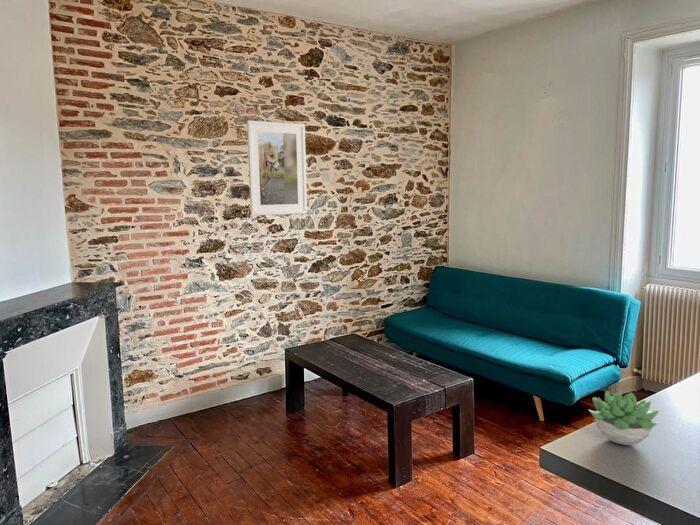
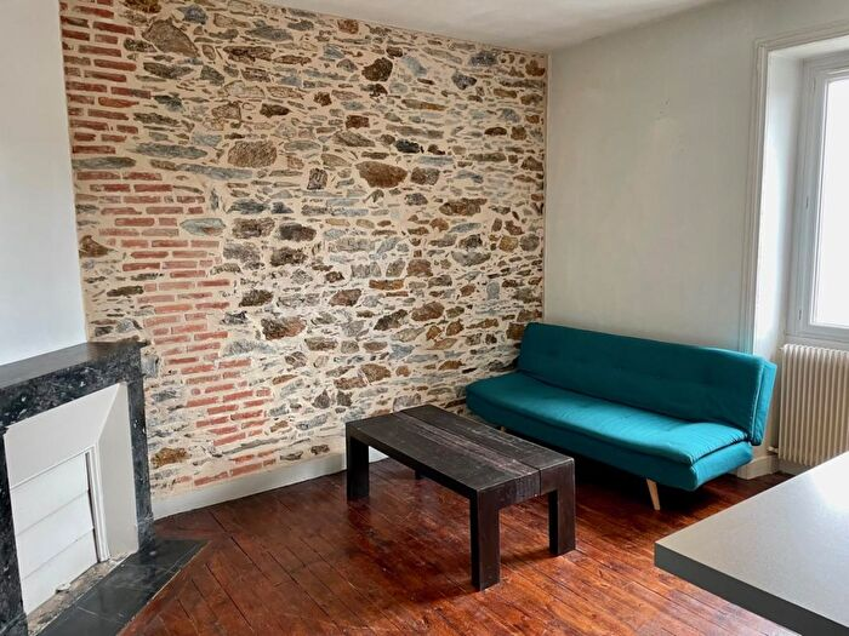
- succulent plant [588,390,660,446]
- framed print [246,120,308,217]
